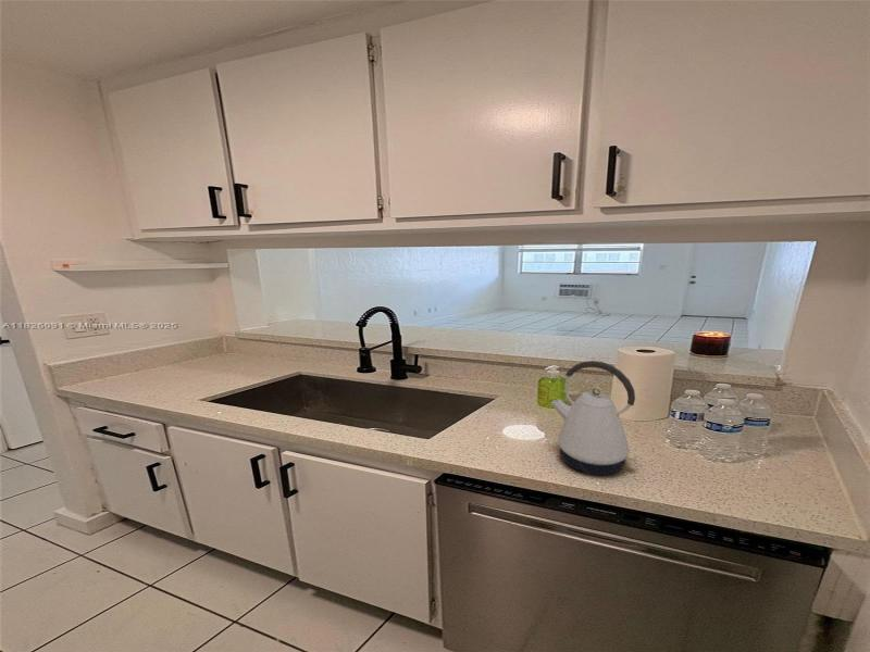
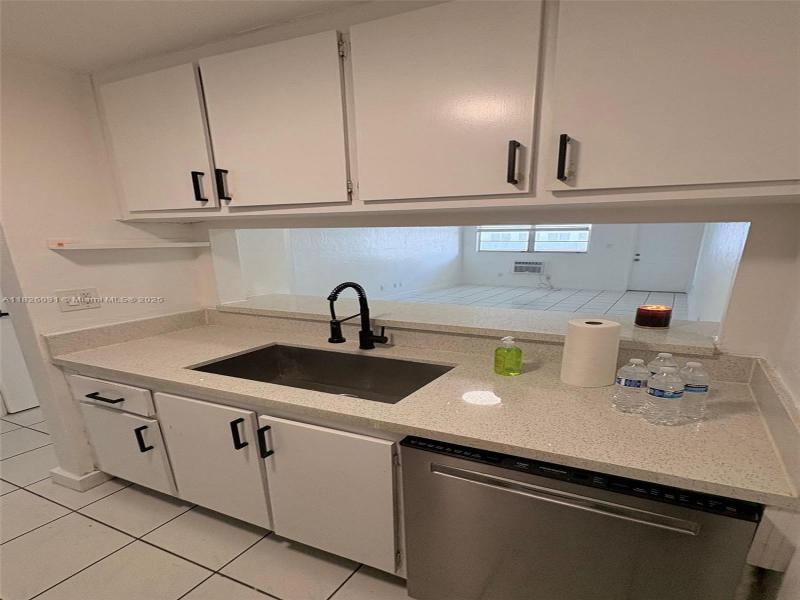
- kettle [550,360,637,476]
